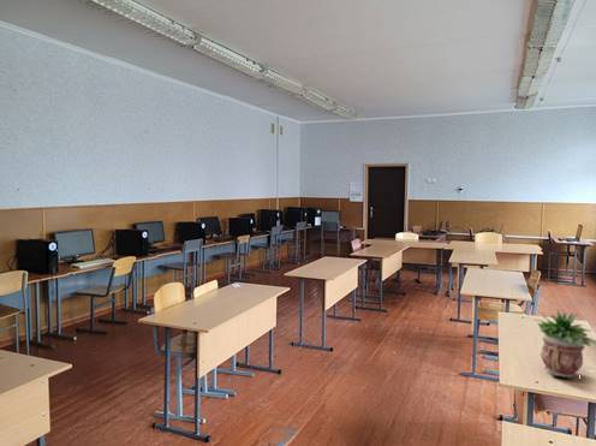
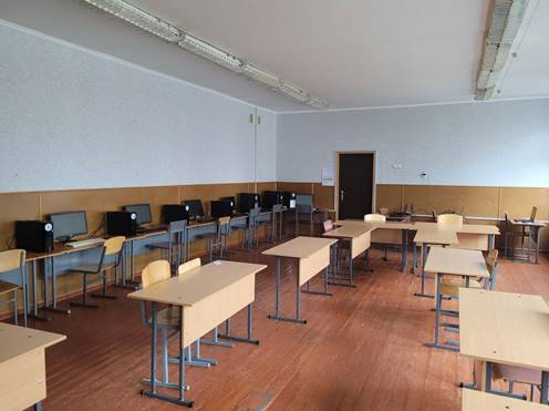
- potted plant [535,309,596,379]
